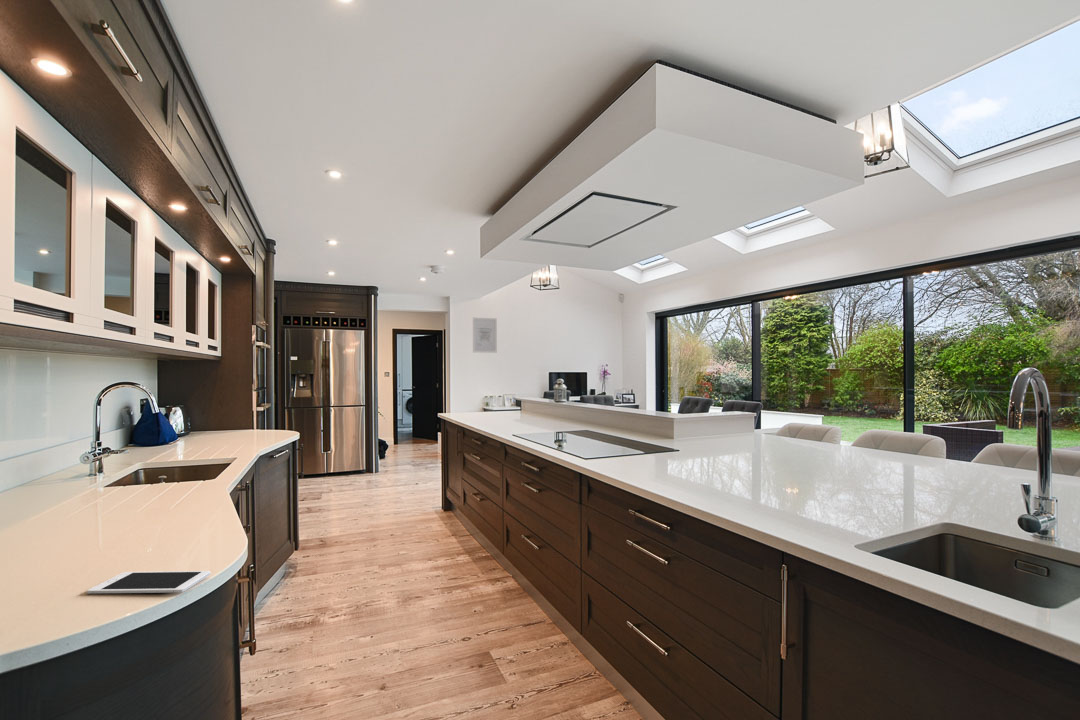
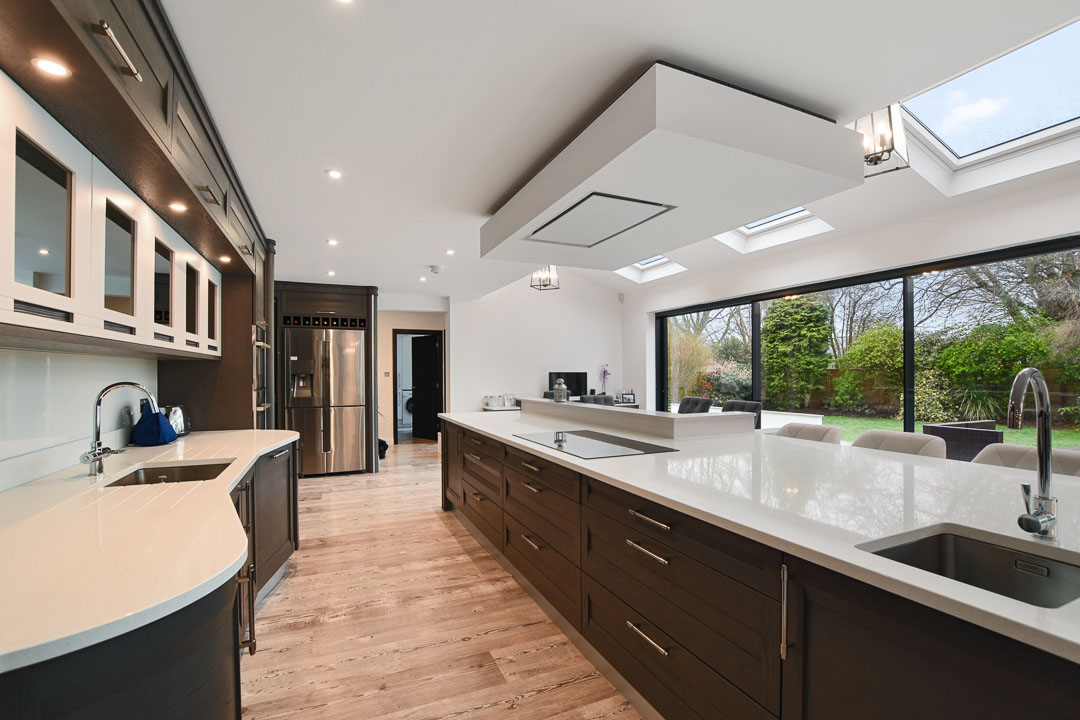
- wall art [472,317,498,354]
- cell phone [86,570,211,595]
